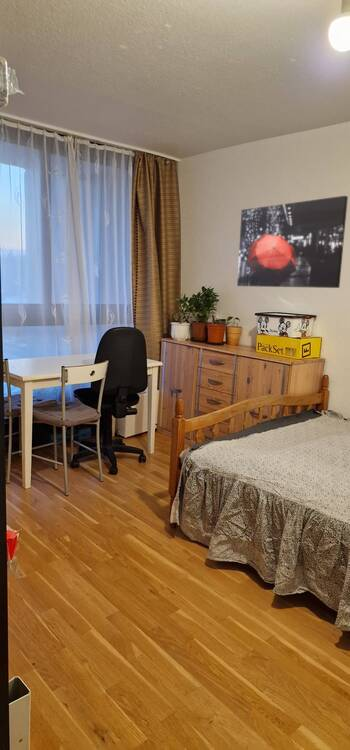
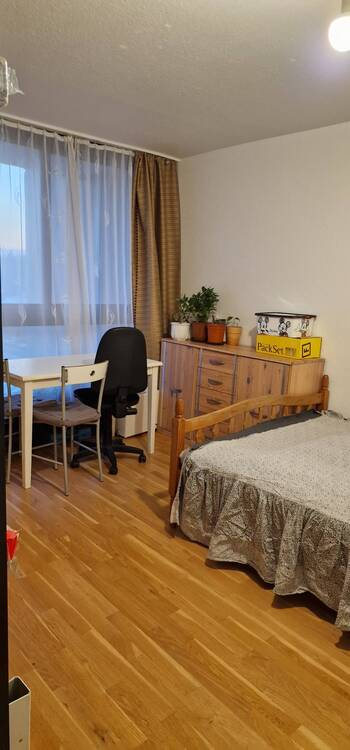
- wall art [236,195,349,289]
